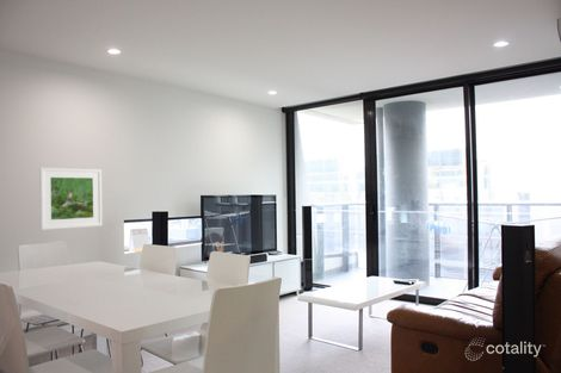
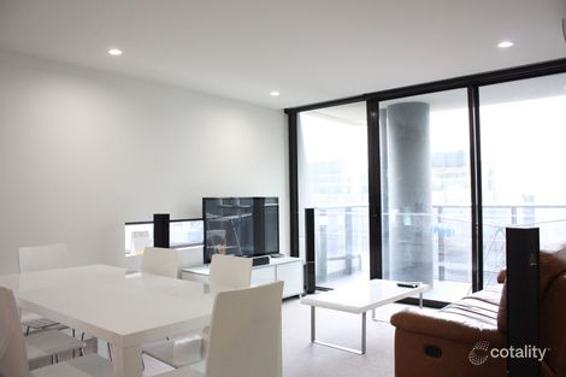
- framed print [38,167,104,231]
